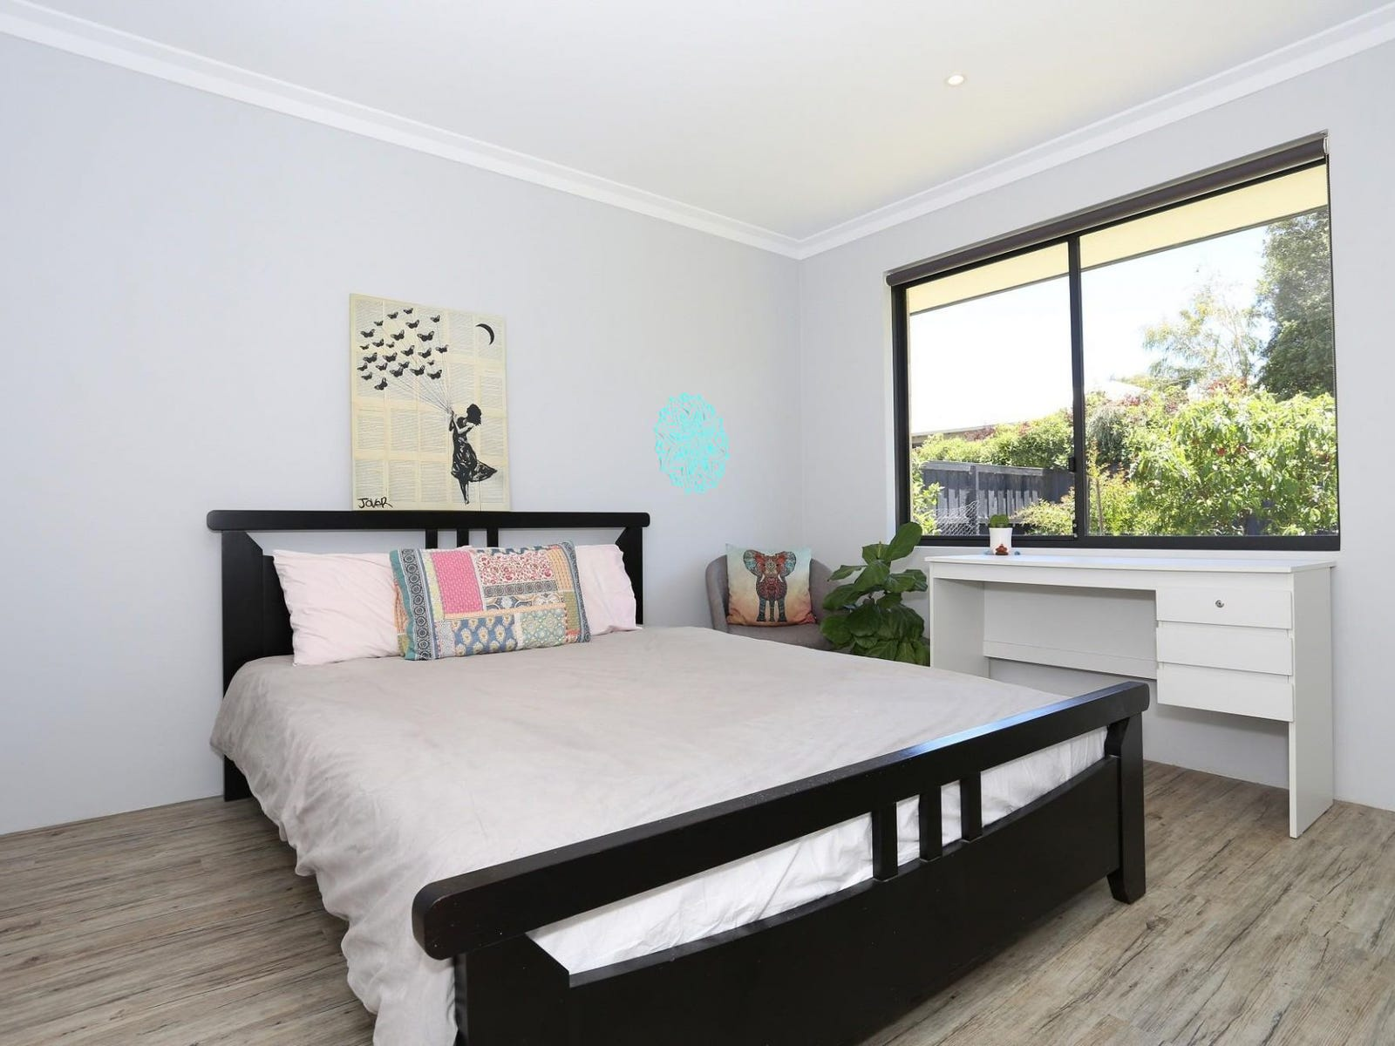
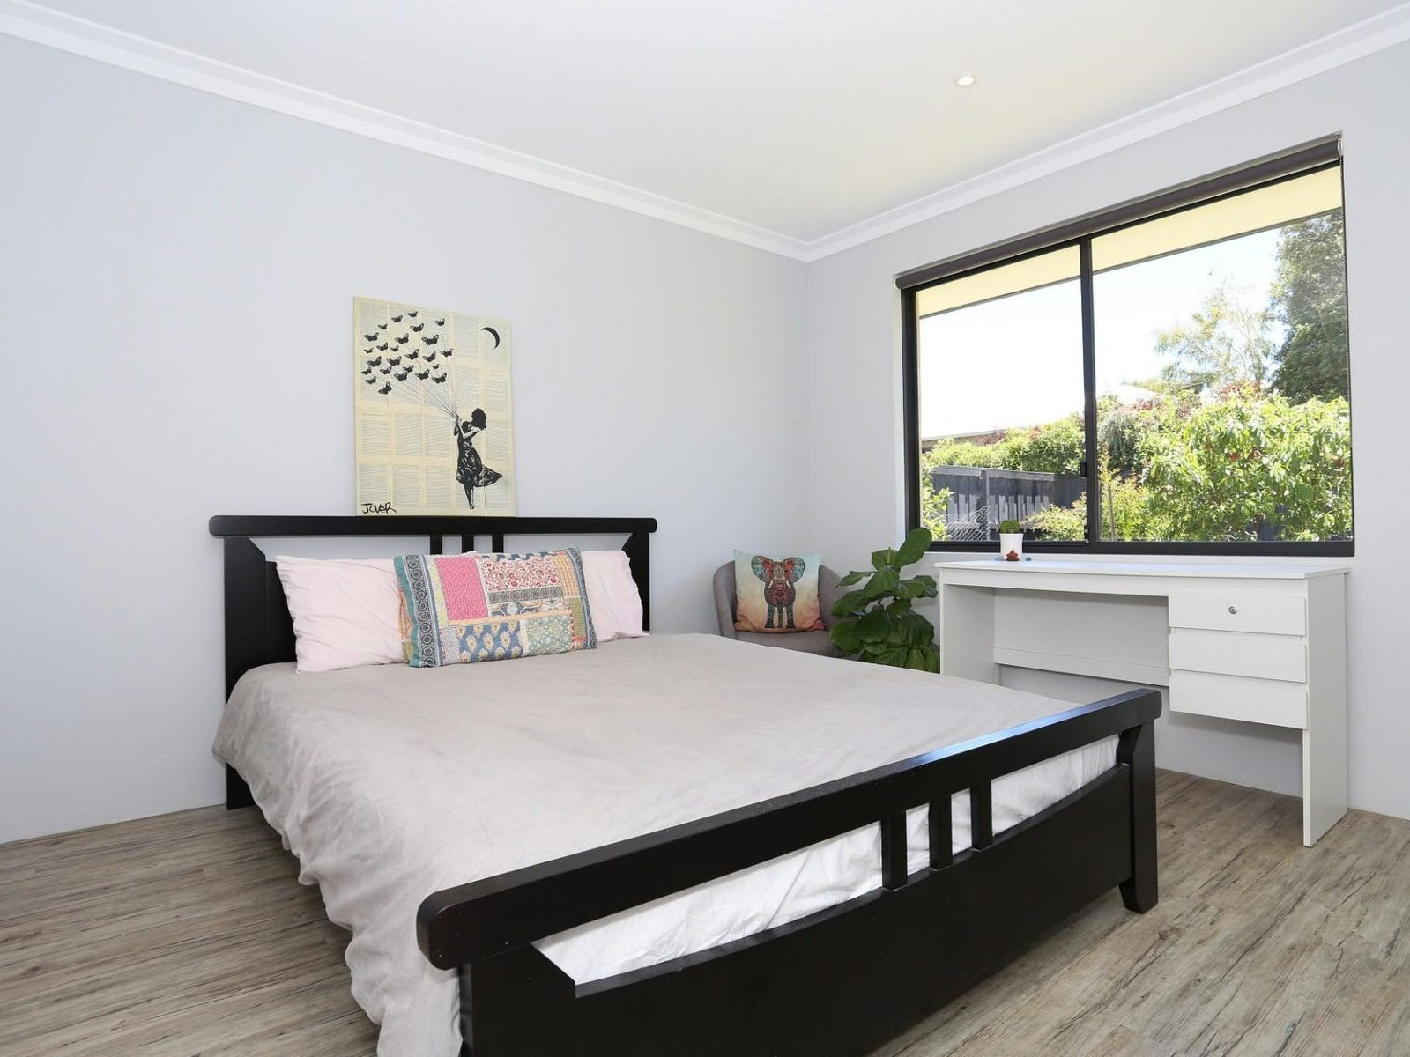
- wall decoration [654,391,729,496]
